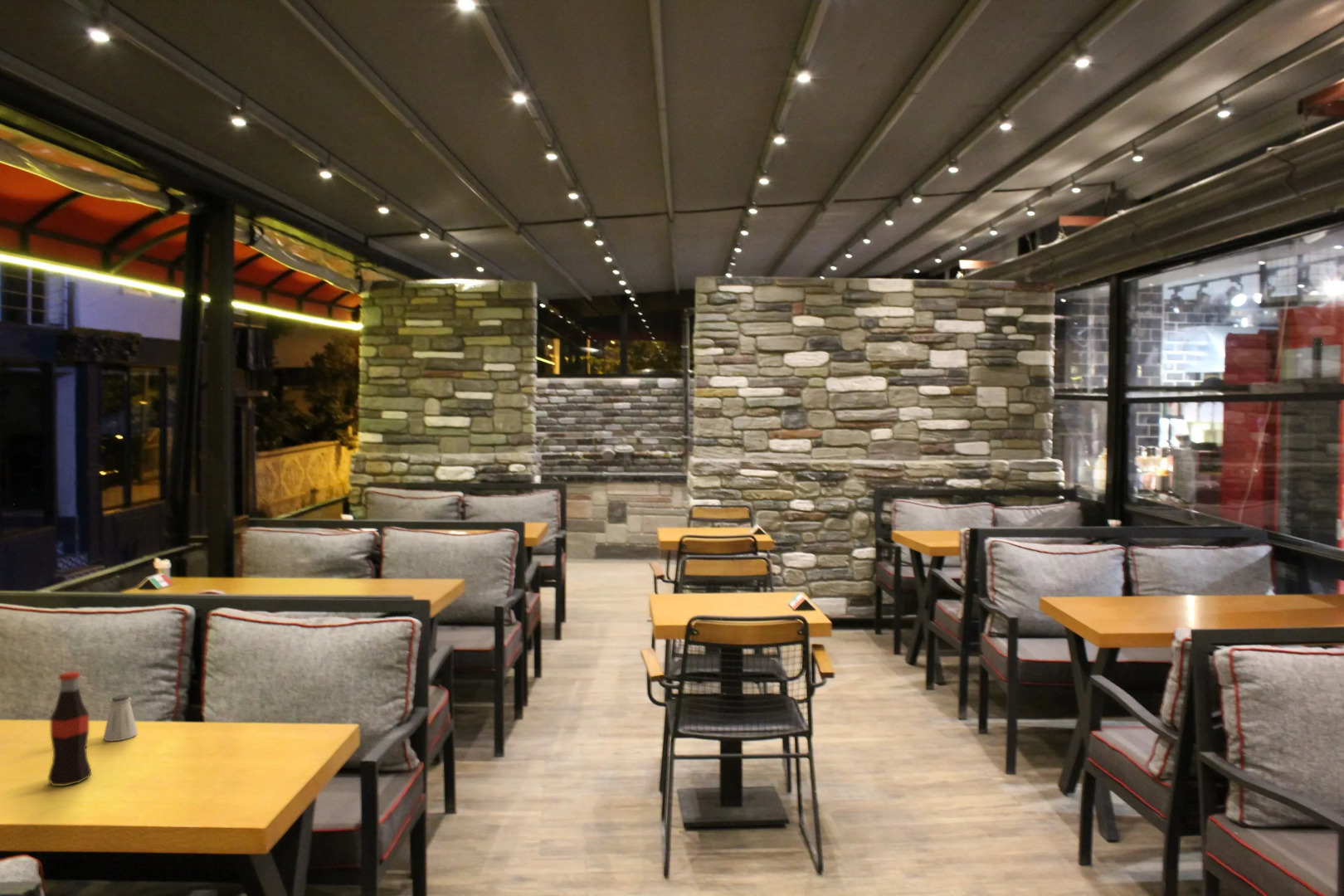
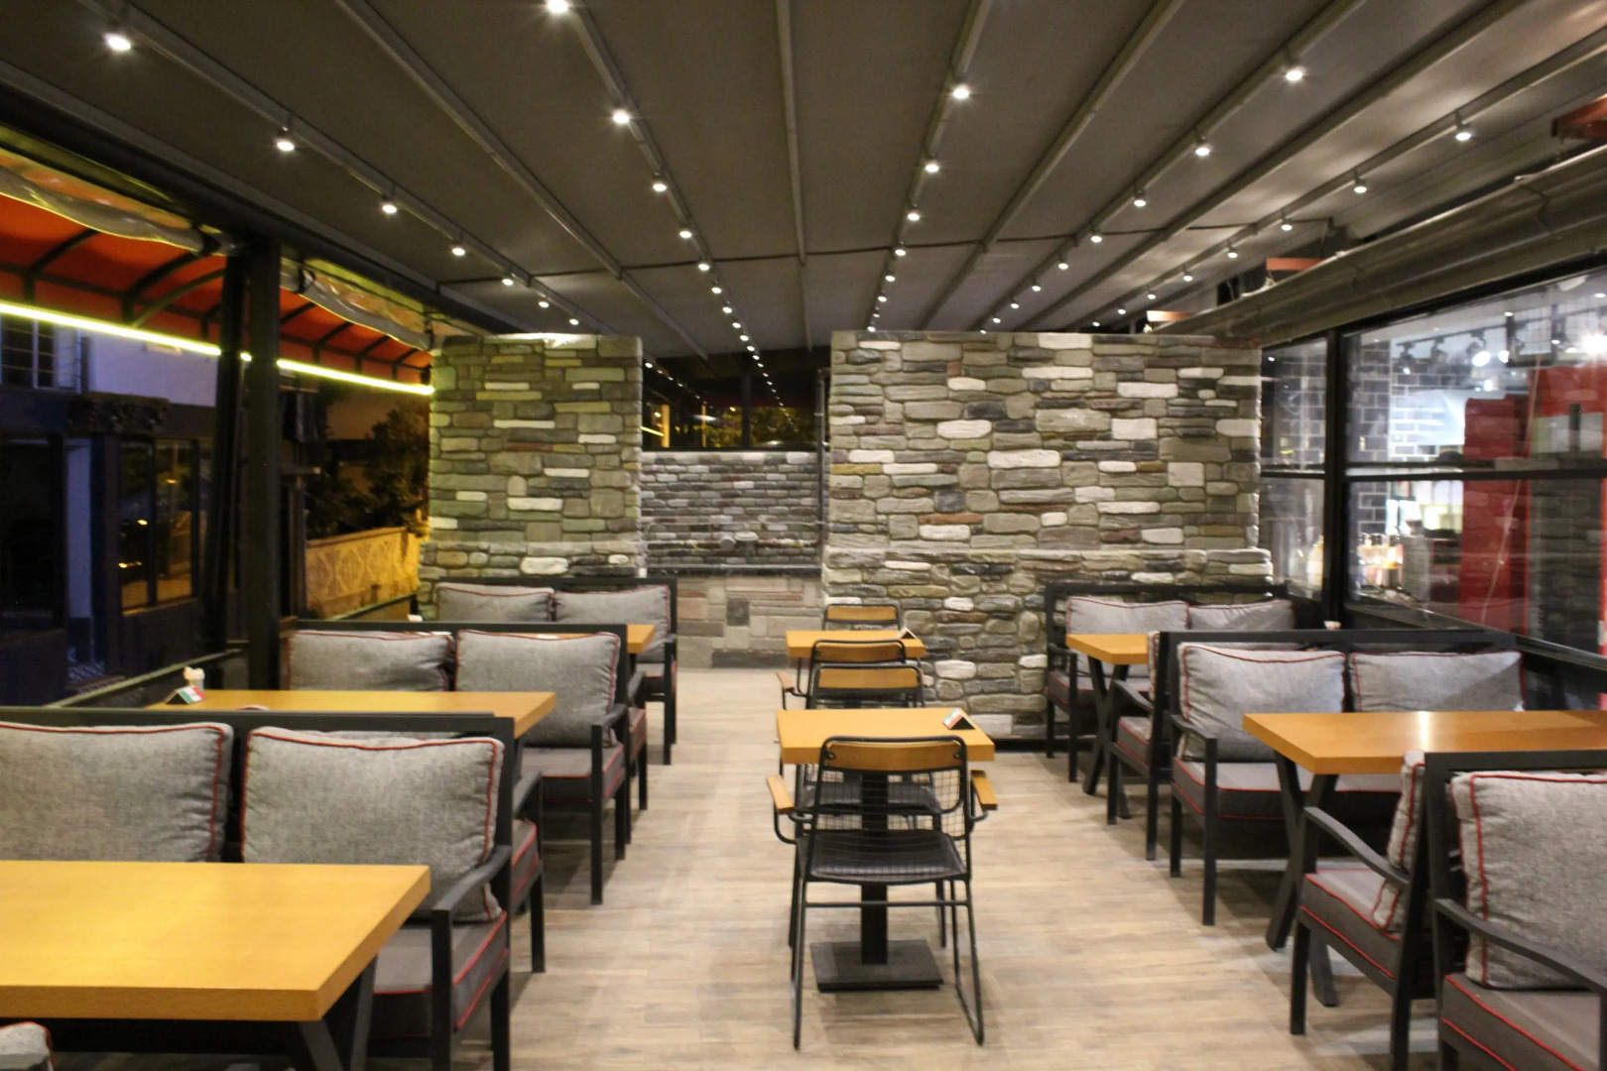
- bottle [47,670,93,787]
- saltshaker [102,694,139,742]
